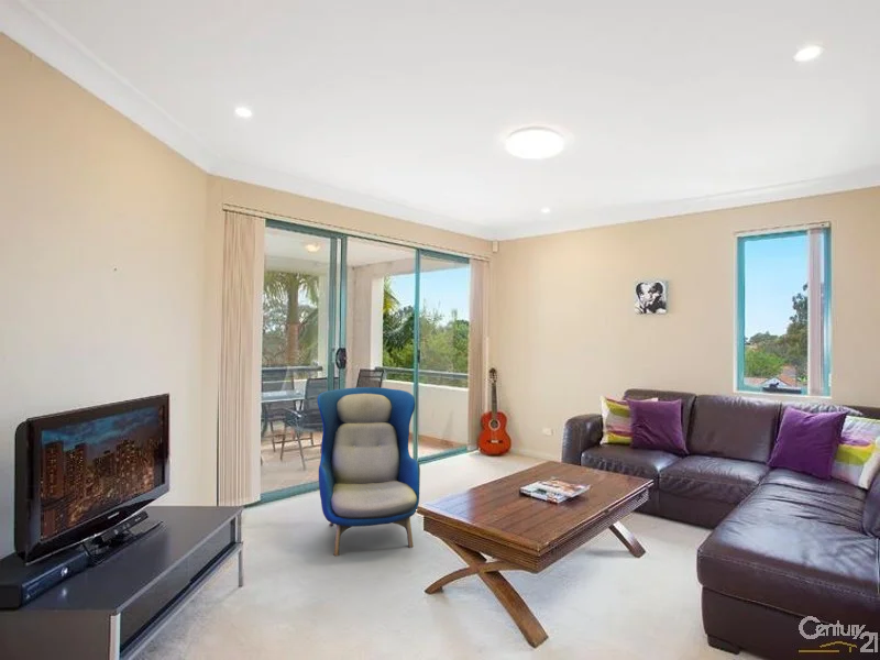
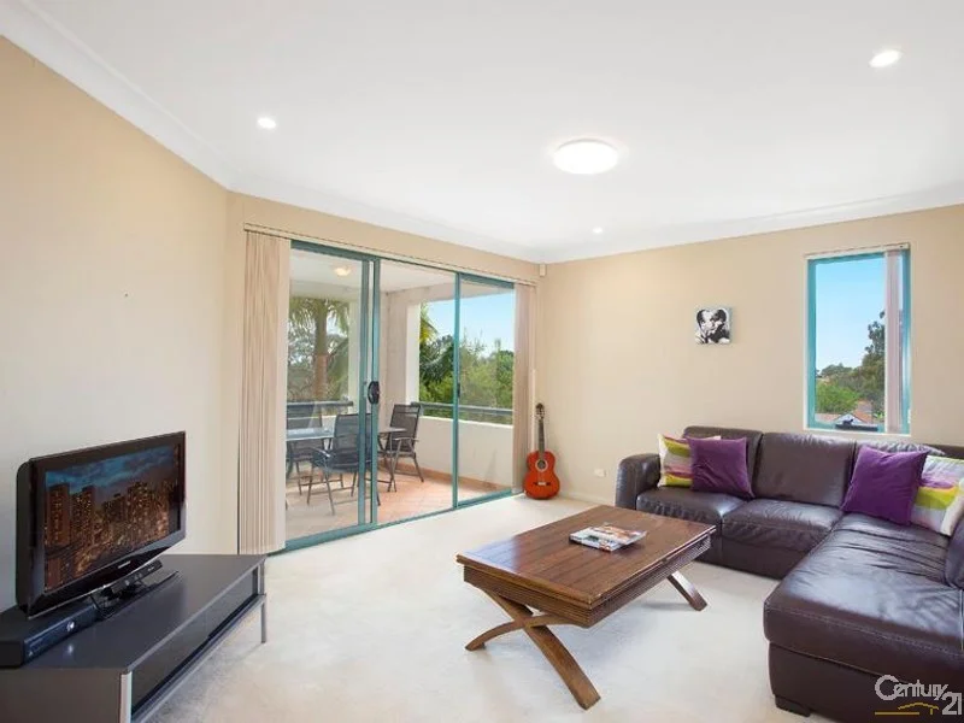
- armchair [317,386,421,557]
